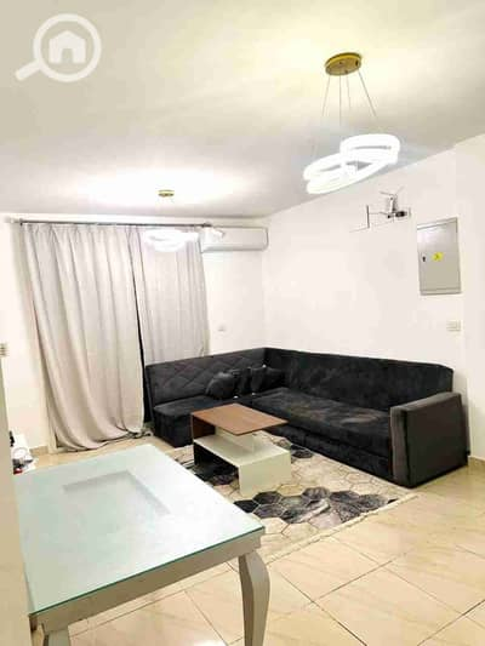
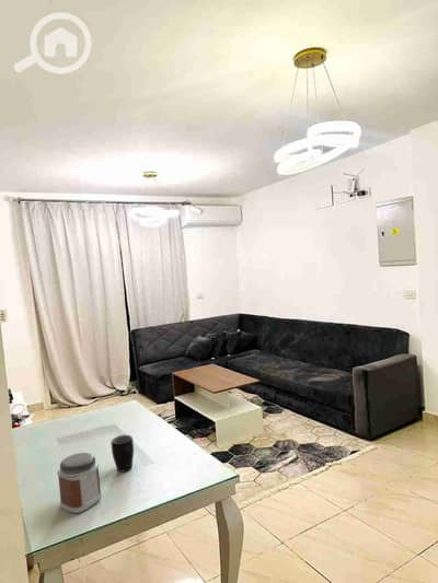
+ jar [56,452,103,514]
+ mug [111,434,135,474]
